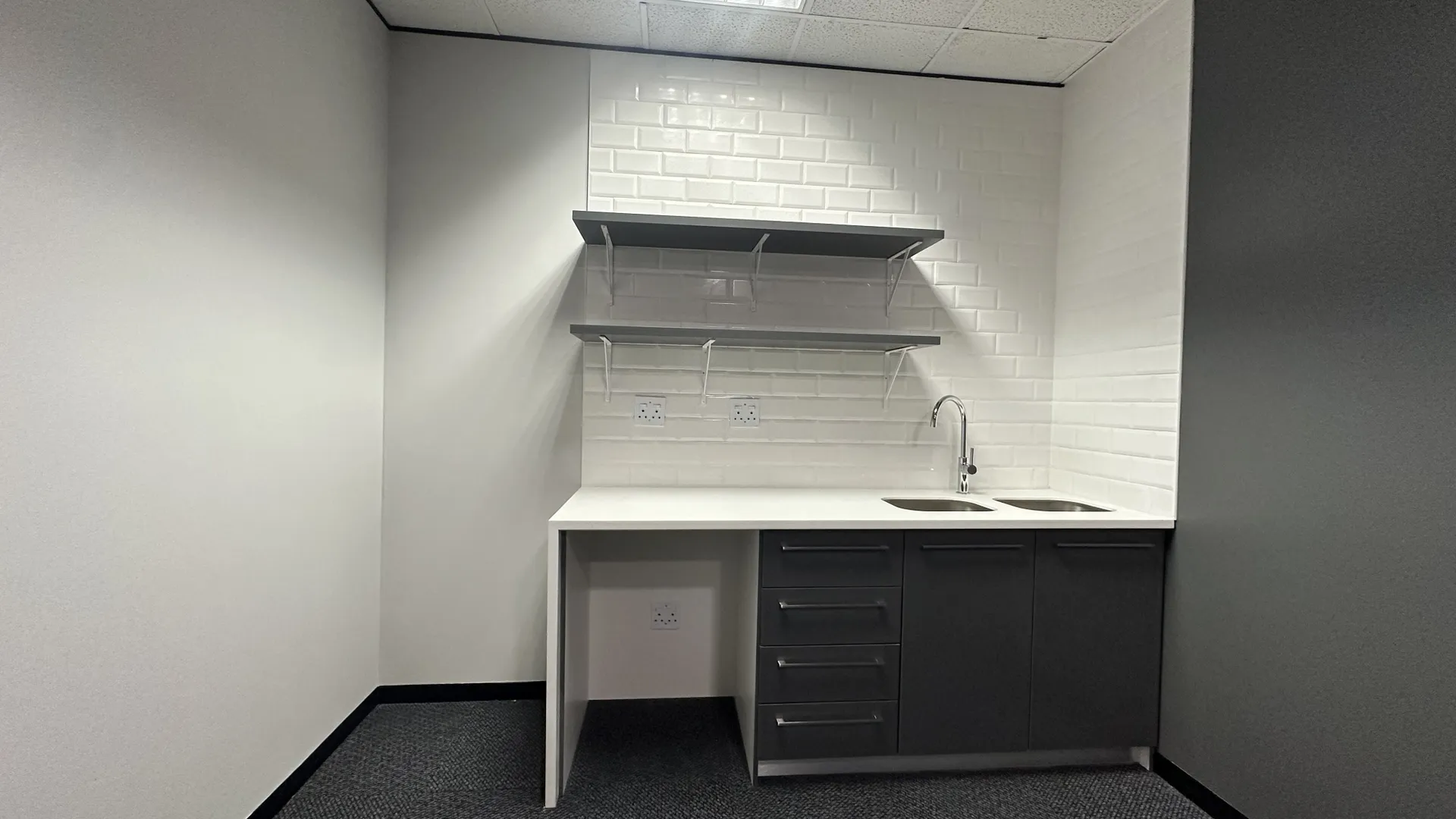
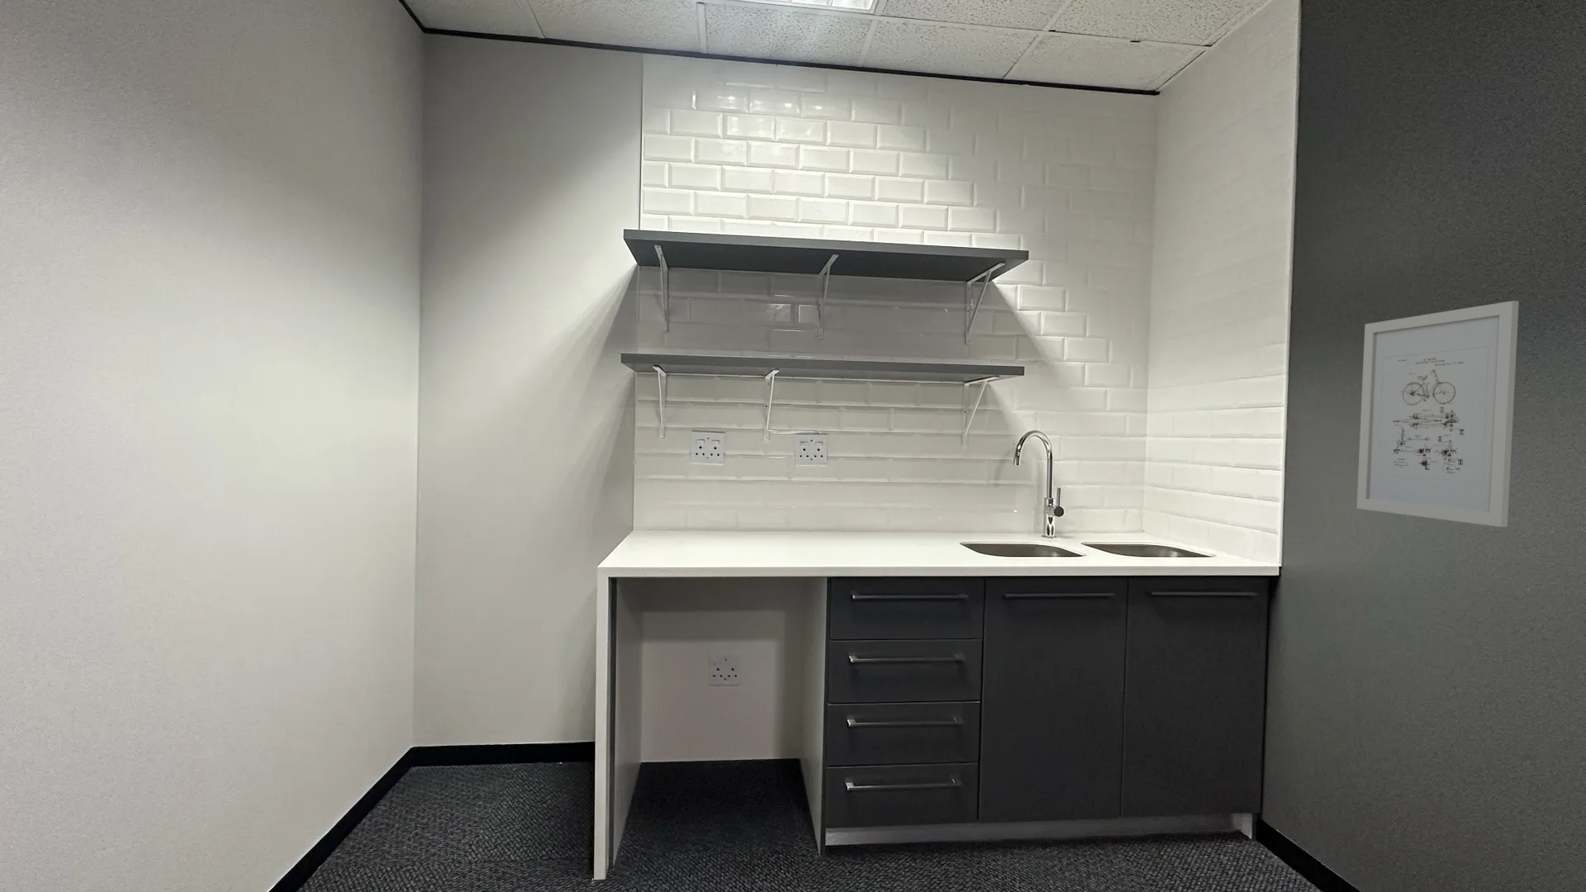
+ wall art [1356,300,1520,528]
